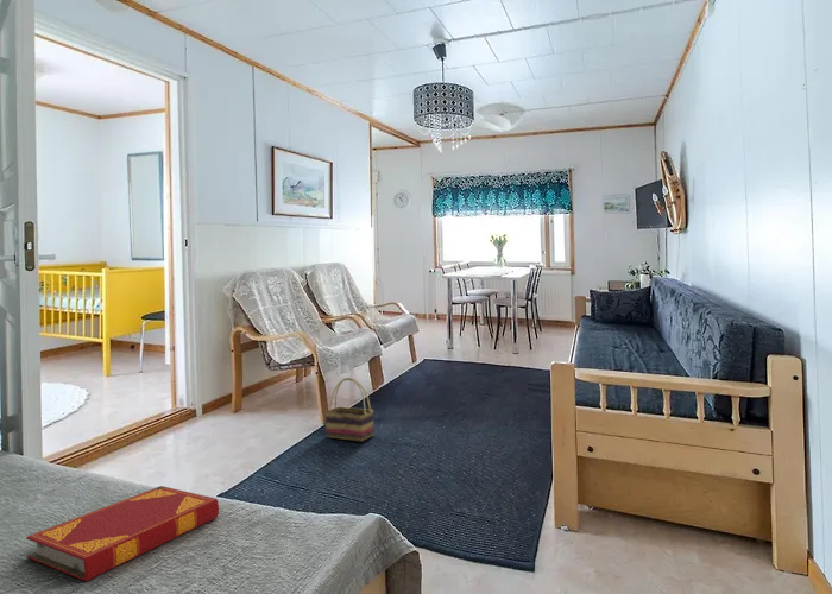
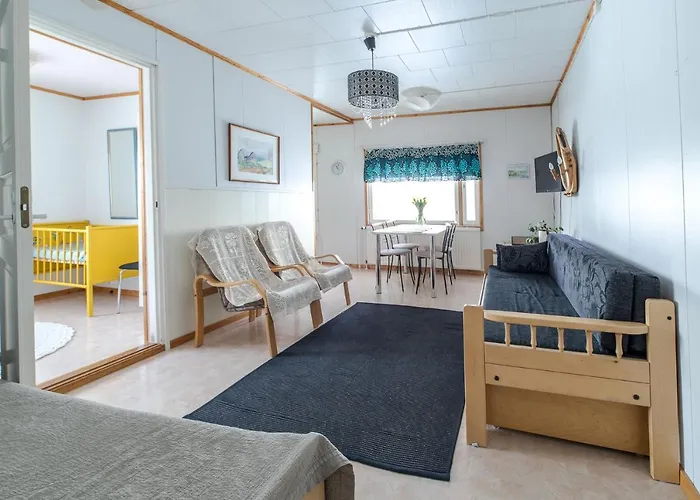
- basket [323,377,376,443]
- hardback book [25,485,220,582]
